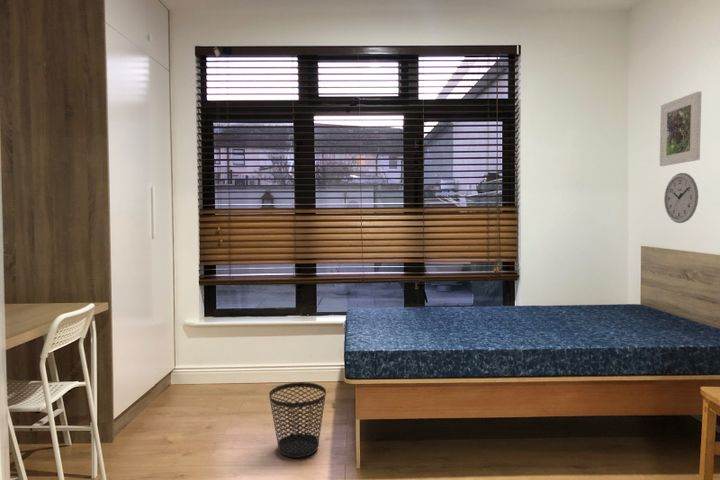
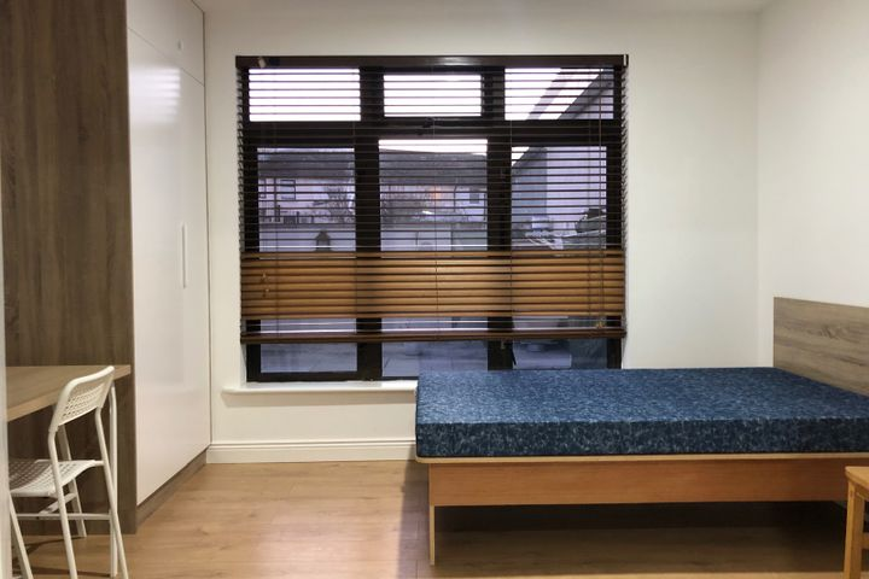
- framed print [659,91,702,167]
- wastebasket [268,381,327,459]
- wall clock [663,172,699,224]
